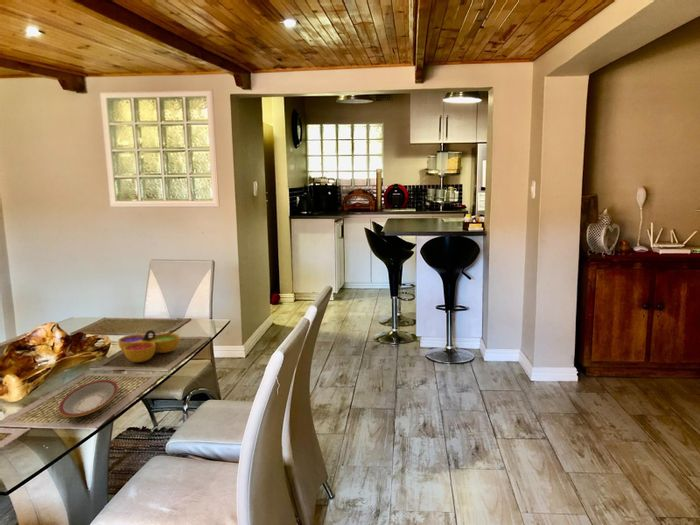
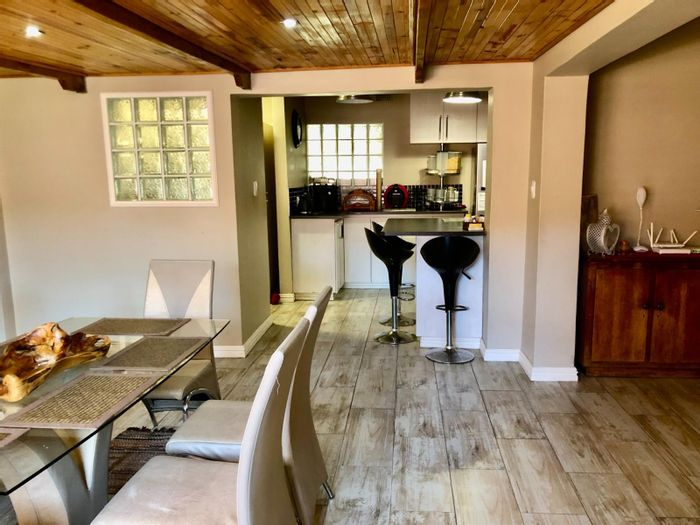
- plate [58,379,119,418]
- decorative bowl [117,329,180,363]
